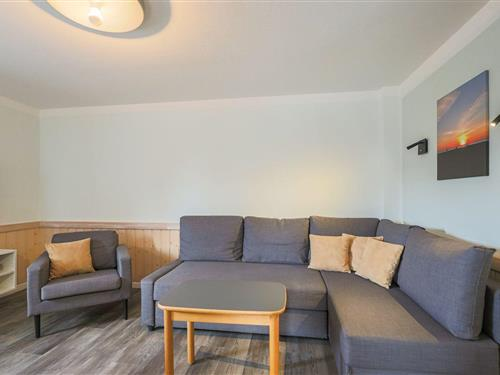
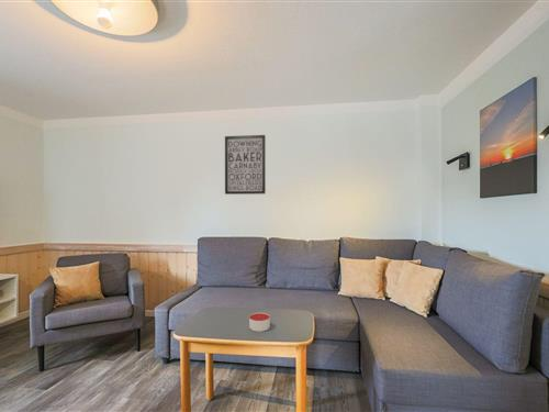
+ wall art [224,134,267,196]
+ candle [248,311,271,333]
